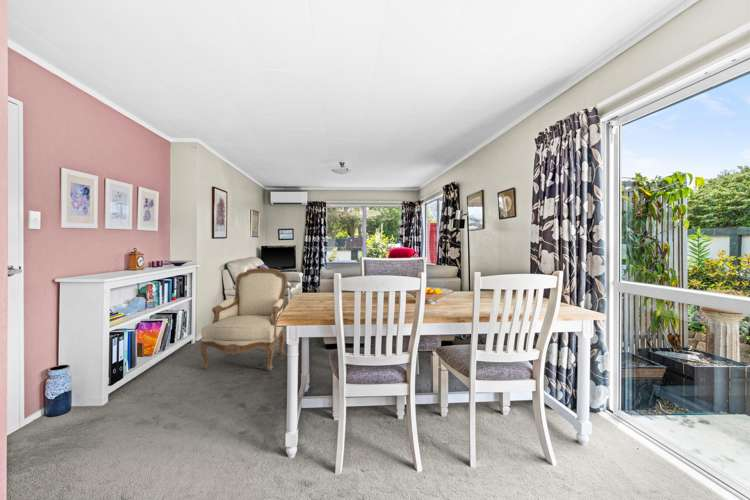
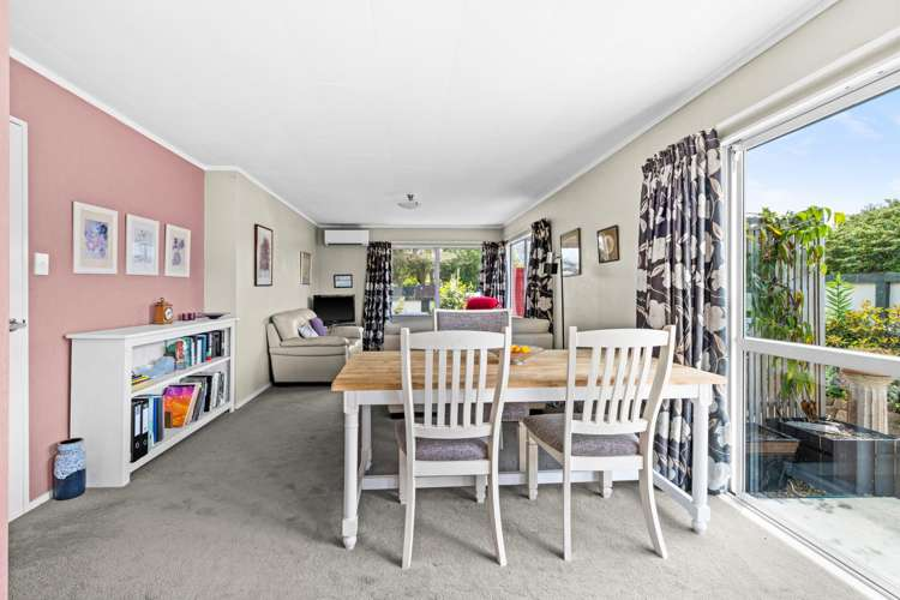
- armchair [199,266,288,371]
